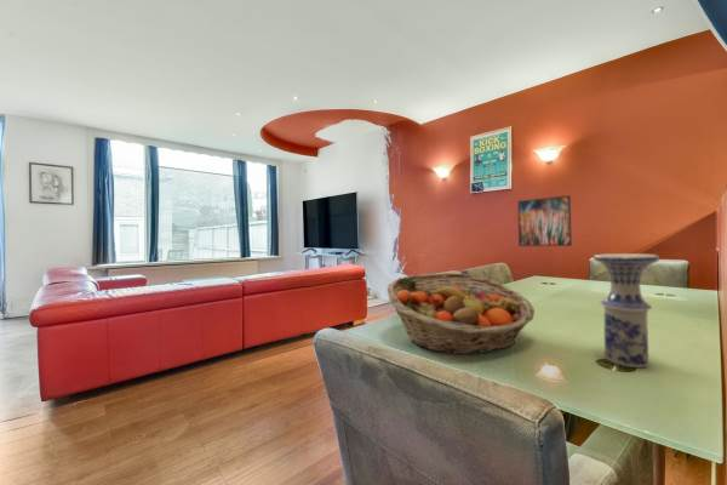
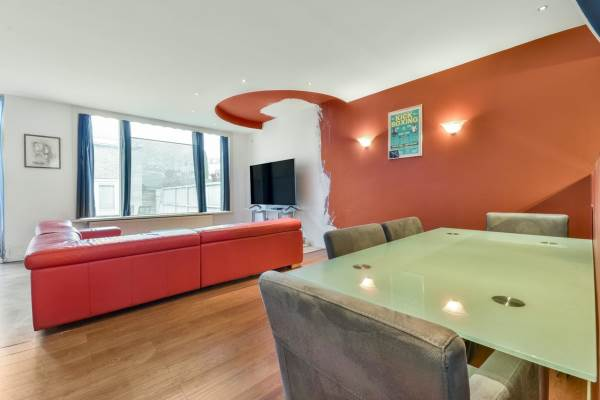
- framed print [516,194,573,247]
- fruit basket [385,272,536,355]
- vase [593,252,660,369]
